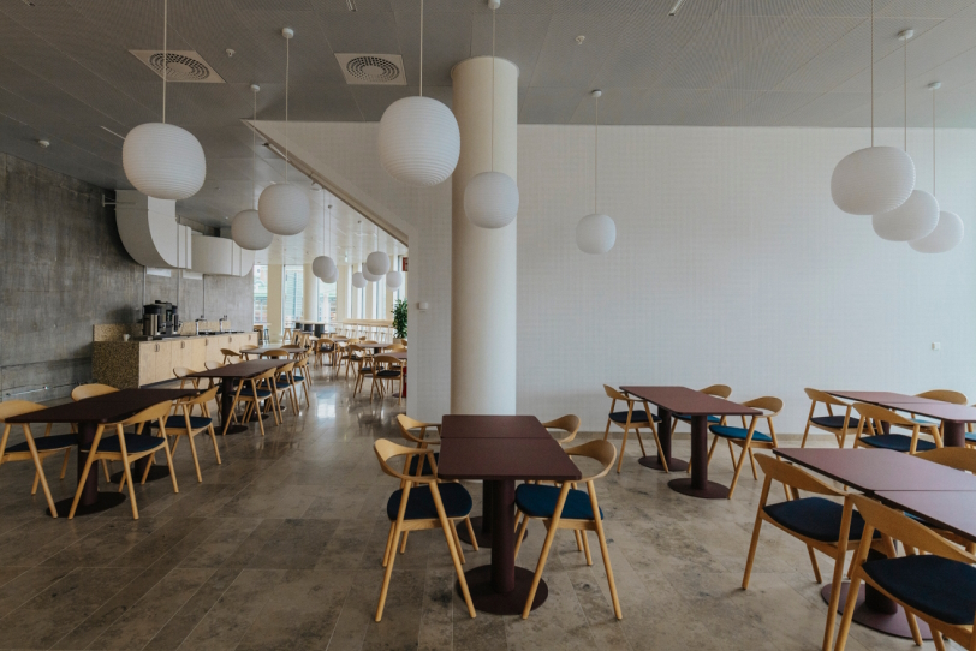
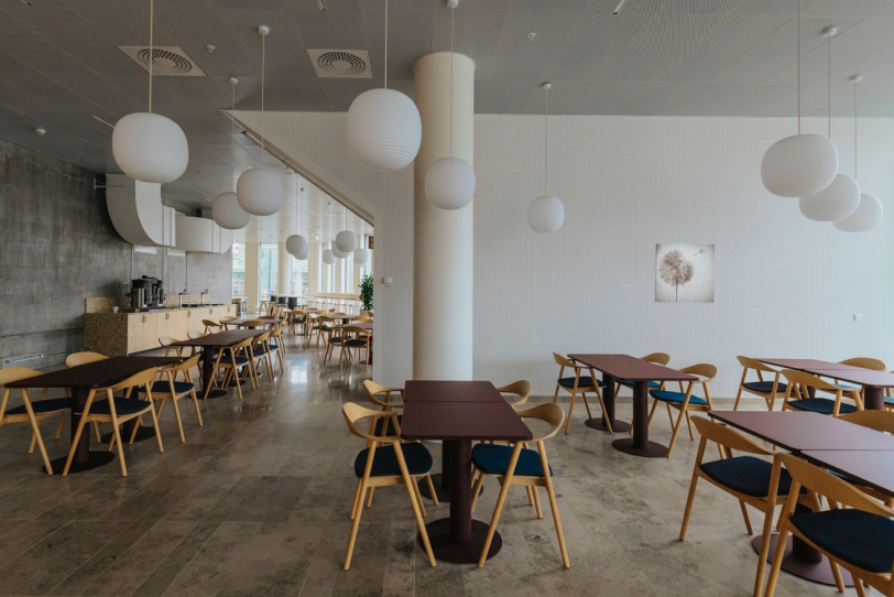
+ wall art [654,242,716,304]
